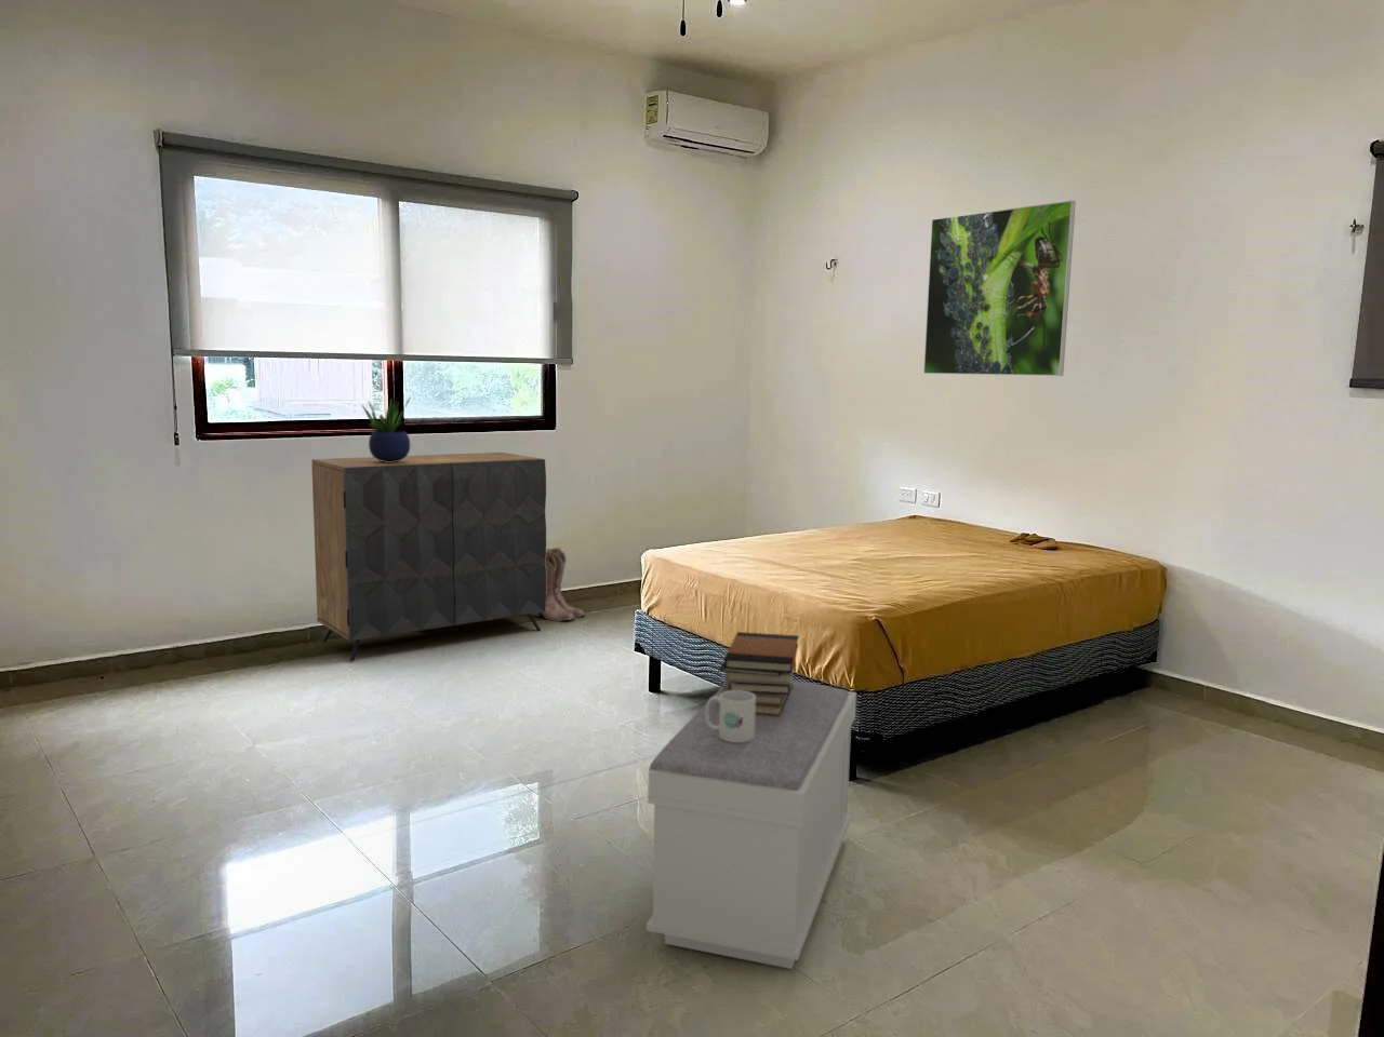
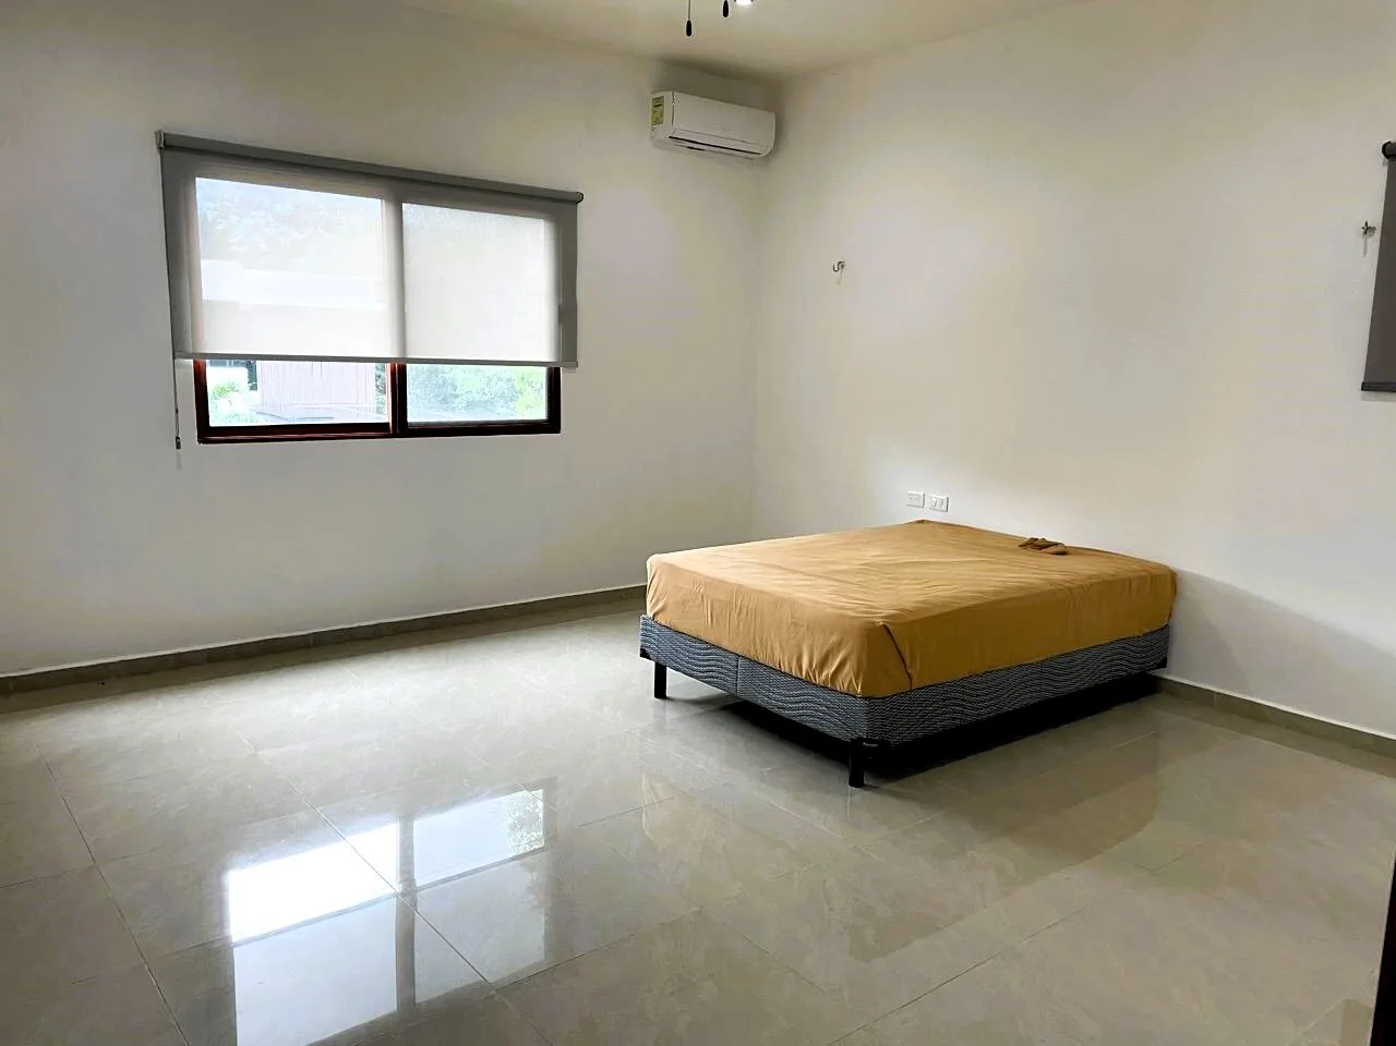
- potted plant [360,395,412,462]
- bench [645,680,858,971]
- boots [532,547,586,622]
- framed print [922,199,1077,377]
- dresser [311,452,547,662]
- book stack [718,631,800,716]
- mug [705,691,756,742]
